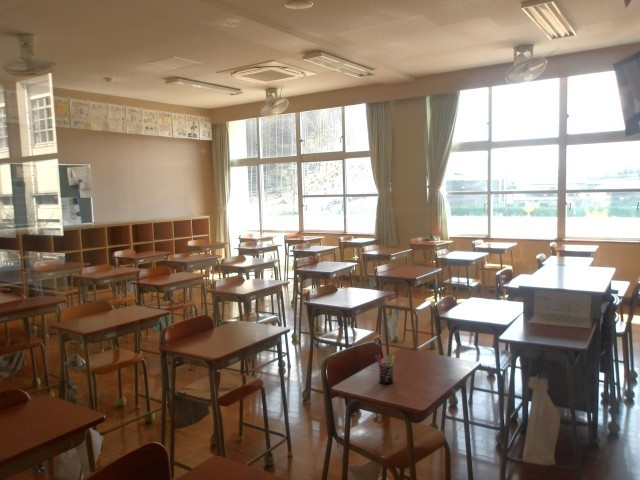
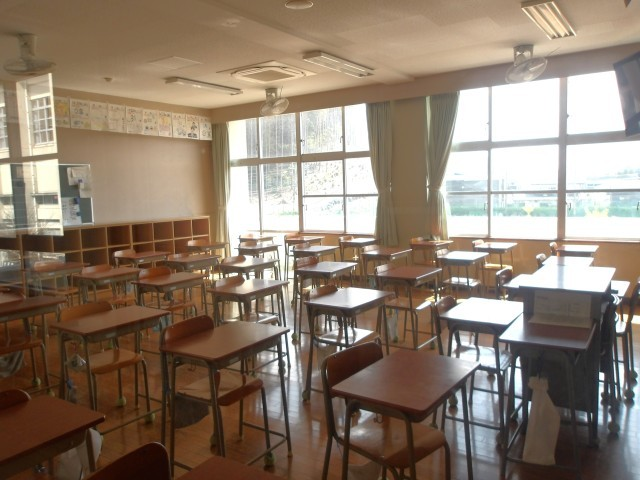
- pen holder [374,353,396,385]
